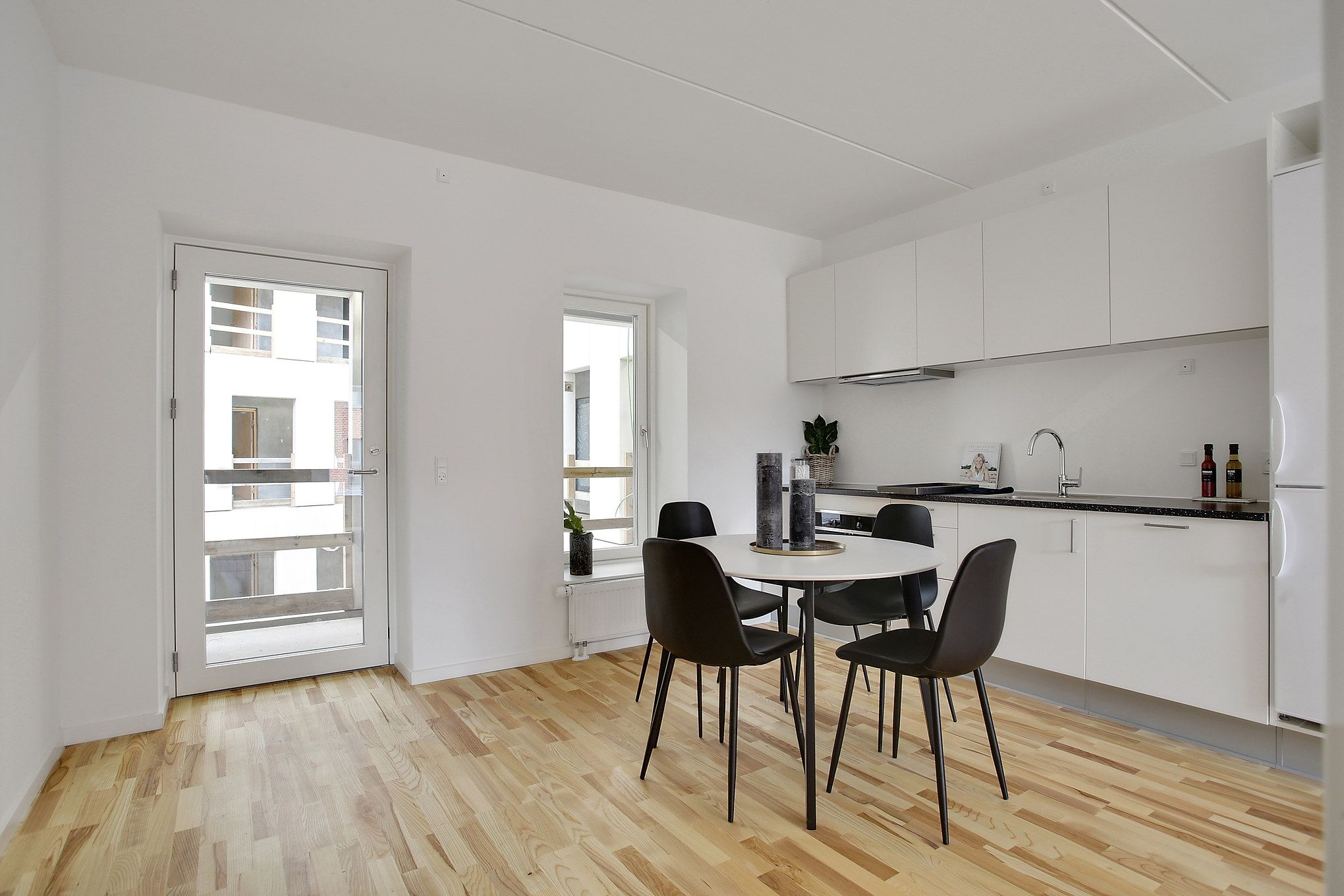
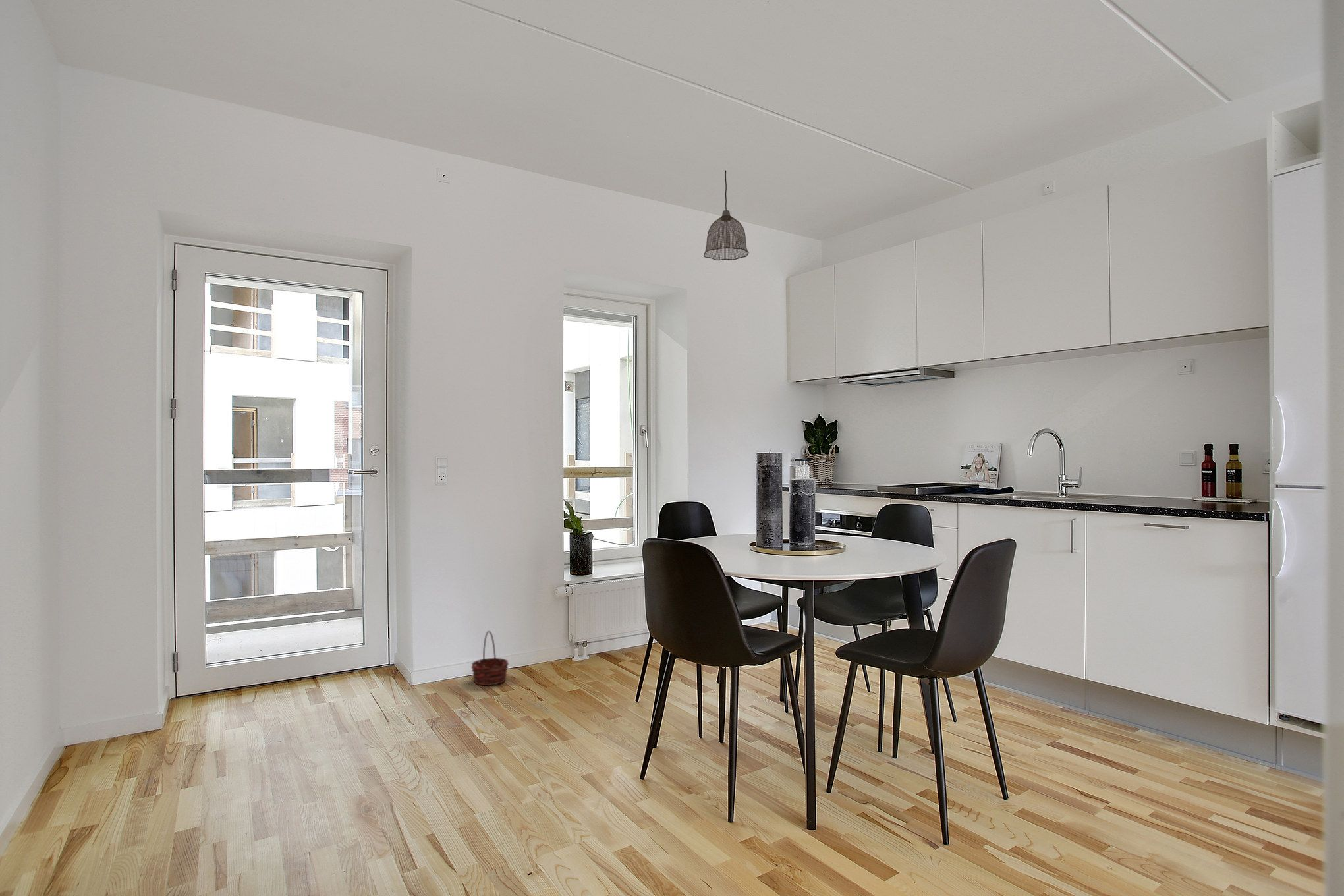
+ basket [470,630,509,686]
+ pendant lamp [703,170,750,261]
